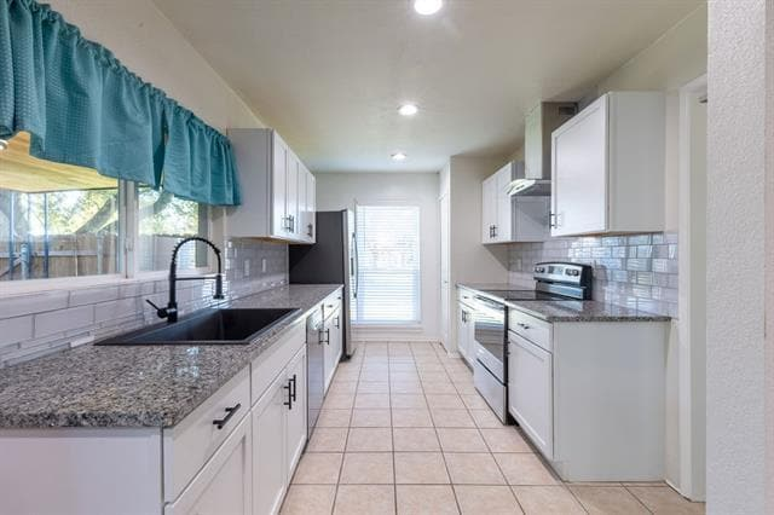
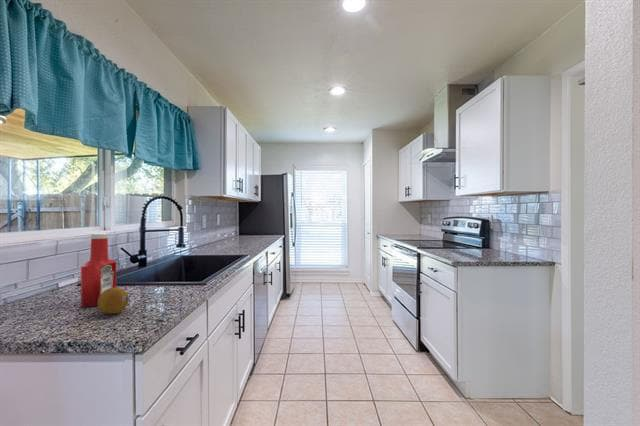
+ fruit [97,287,130,315]
+ soap bottle [80,232,117,308]
